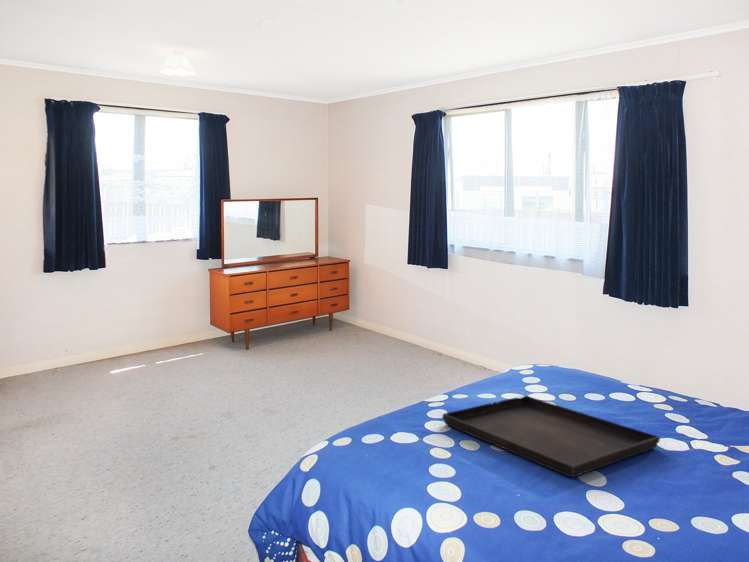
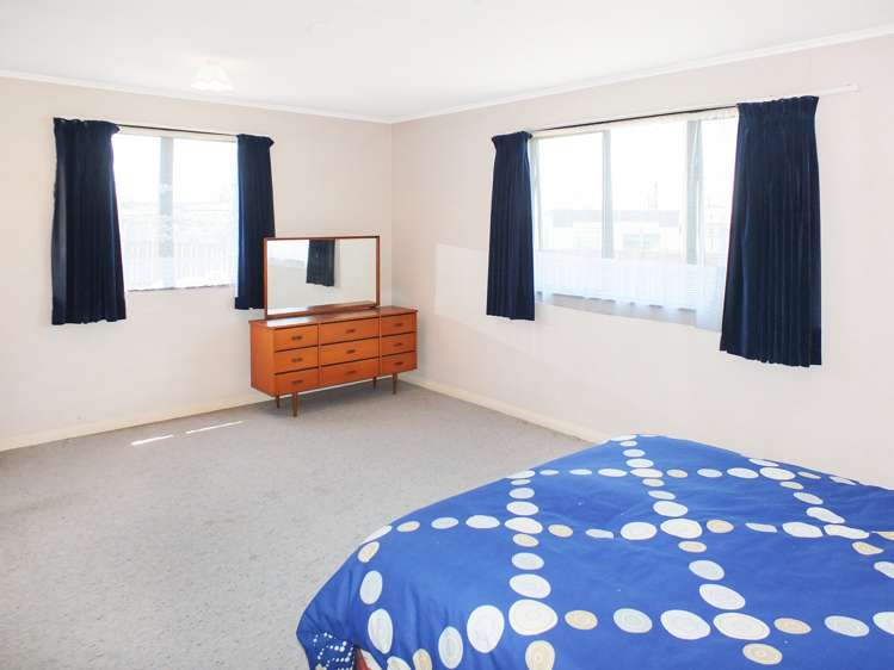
- serving tray [441,395,661,478]
